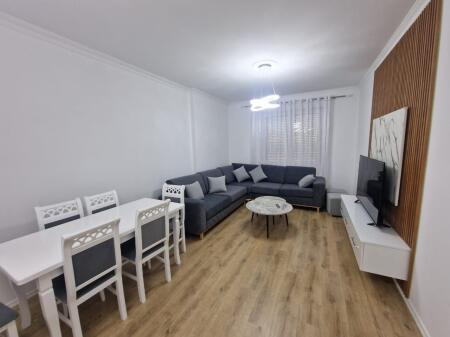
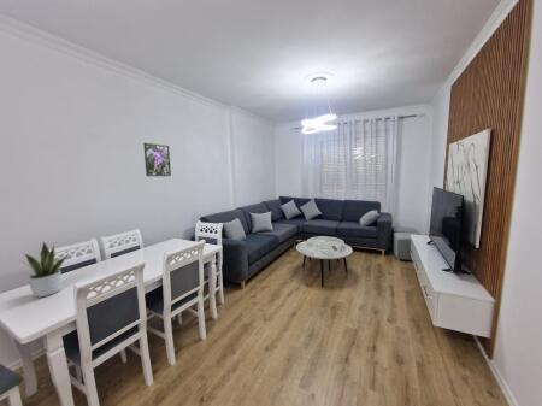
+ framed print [142,142,172,177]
+ potted plant [17,240,69,299]
